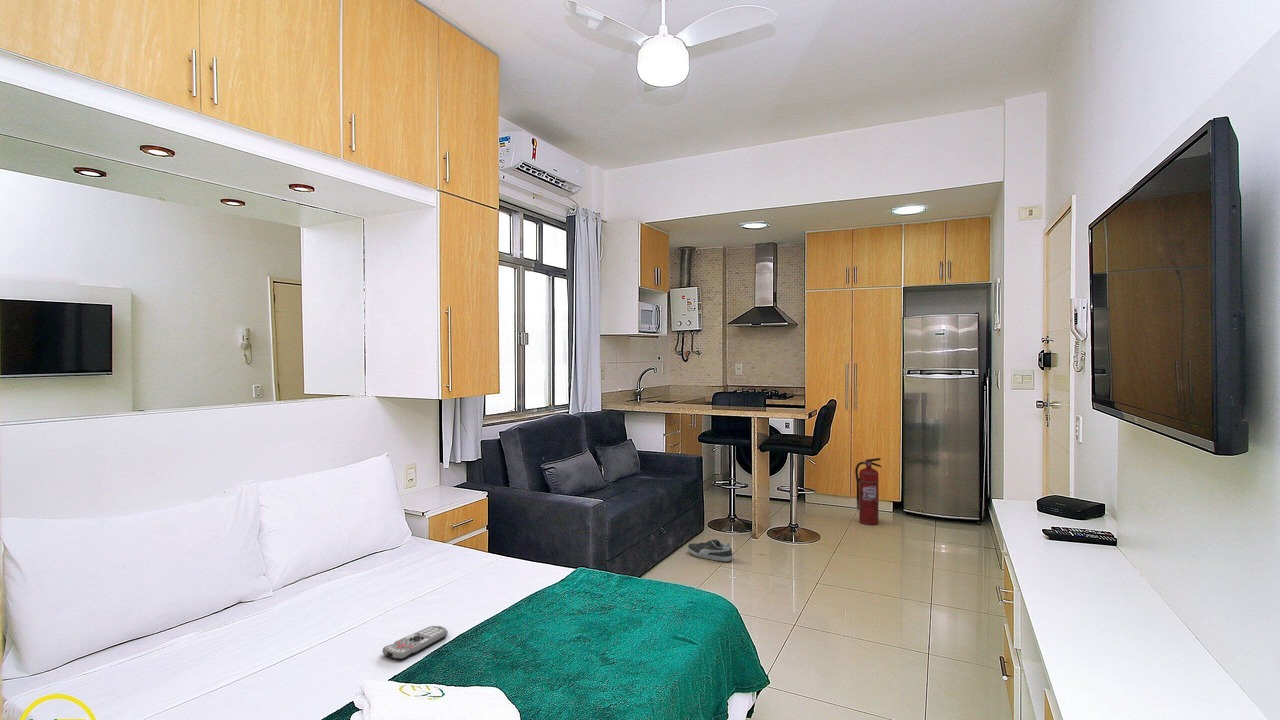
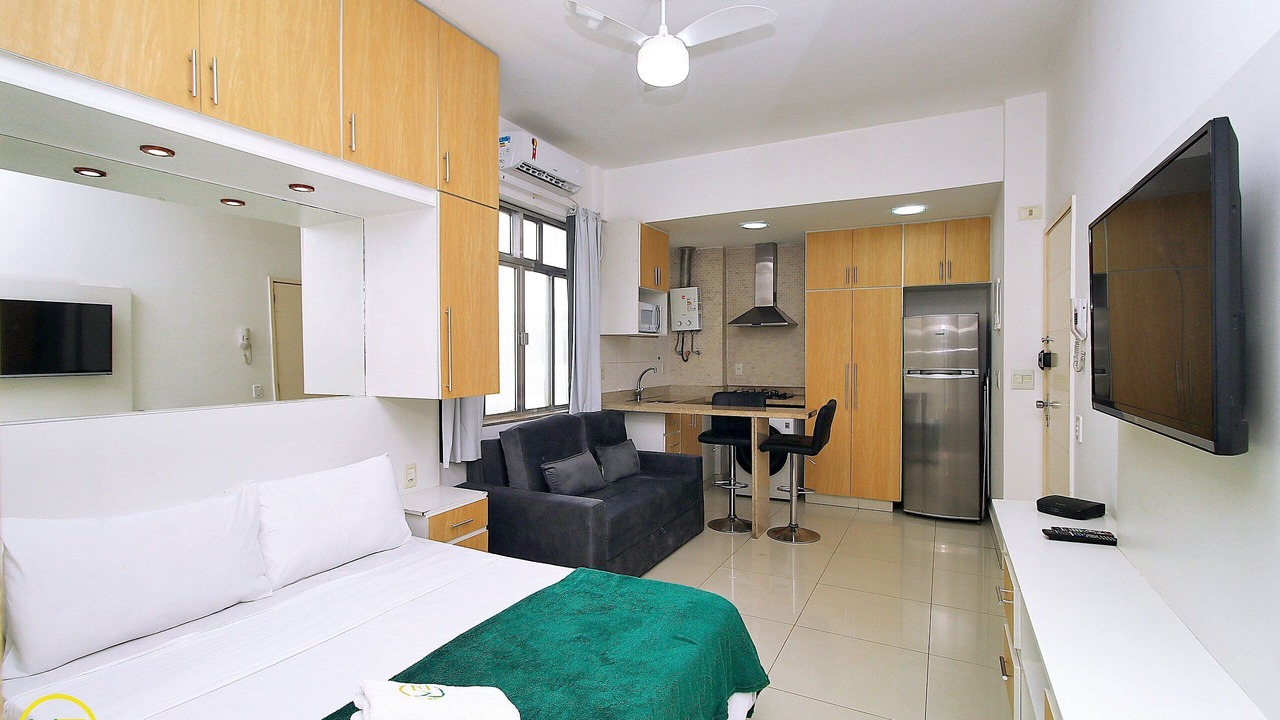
- remote control [381,625,449,661]
- fire extinguisher [854,457,882,526]
- shoe [687,538,734,562]
